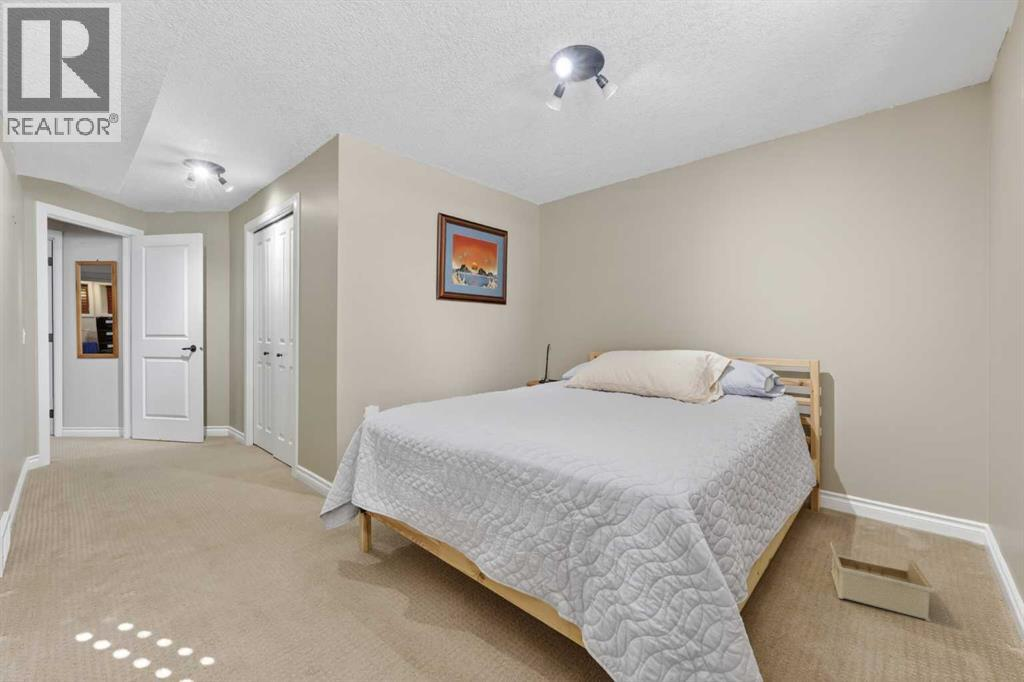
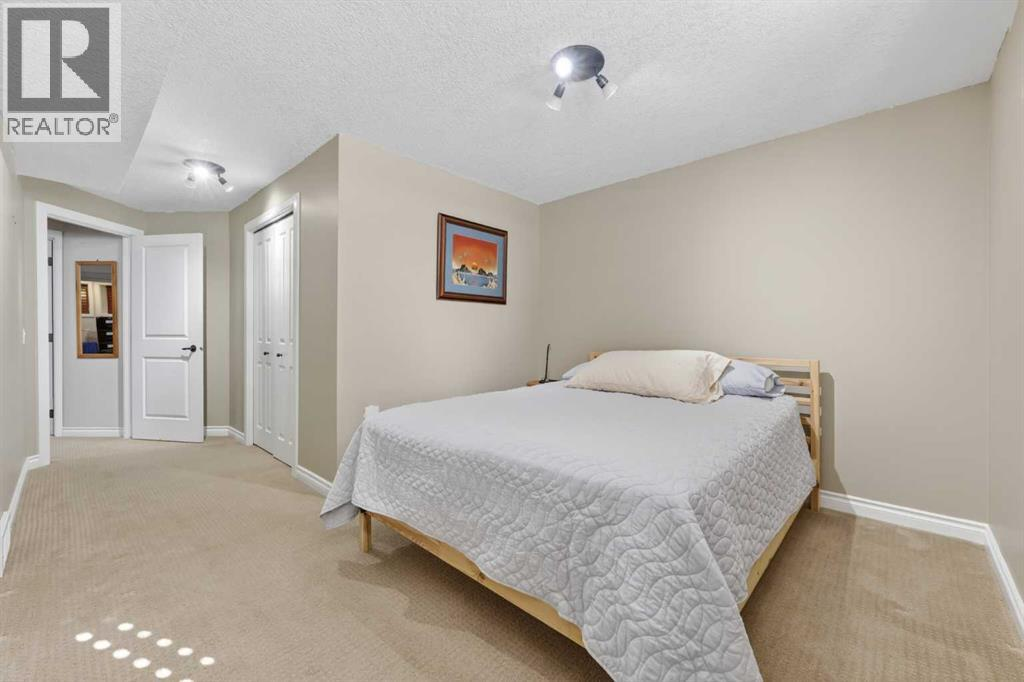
- storage bin [829,541,935,623]
